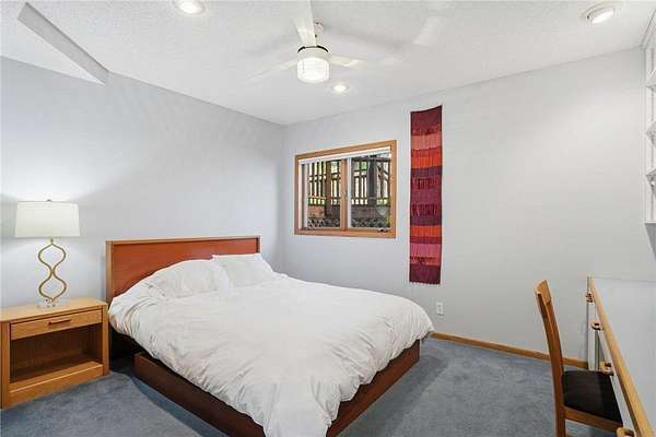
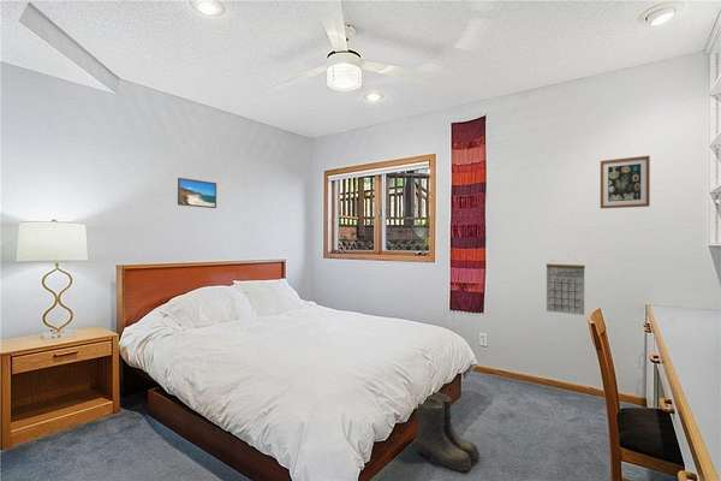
+ boots [416,391,481,475]
+ calendar [546,254,586,316]
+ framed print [177,177,218,209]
+ wall art [600,155,651,209]
